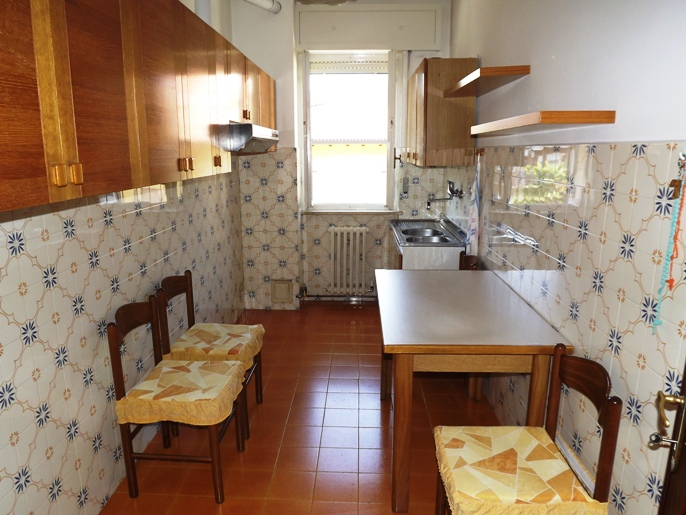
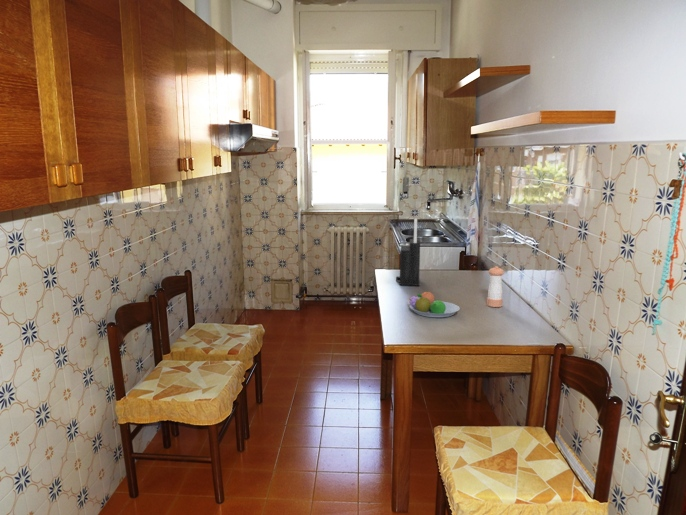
+ knife block [395,218,421,287]
+ fruit bowl [408,290,461,318]
+ pepper shaker [486,266,505,308]
